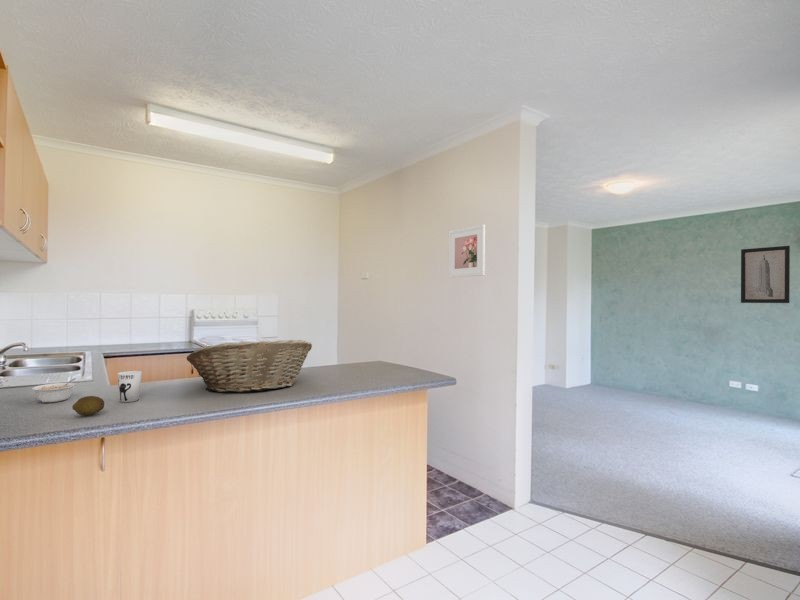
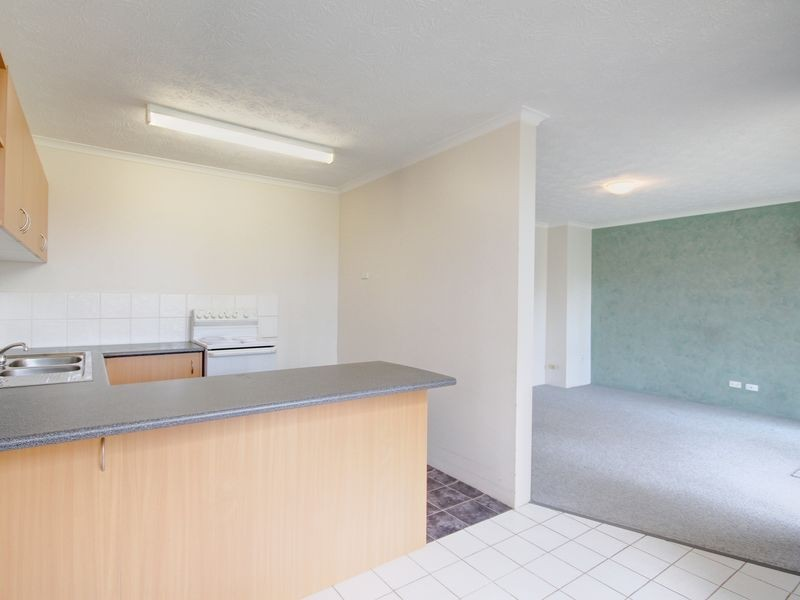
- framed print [448,223,486,279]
- fruit [71,395,105,417]
- fruit basket [186,339,313,393]
- cup [117,370,143,403]
- wall art [740,245,791,304]
- legume [31,378,77,403]
